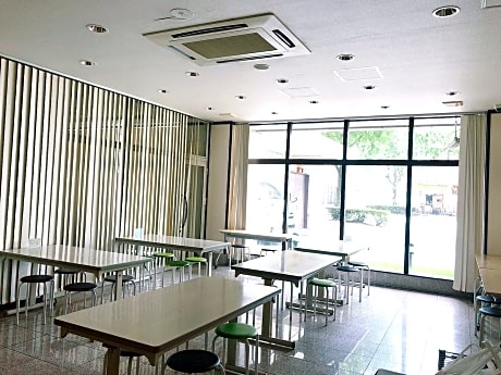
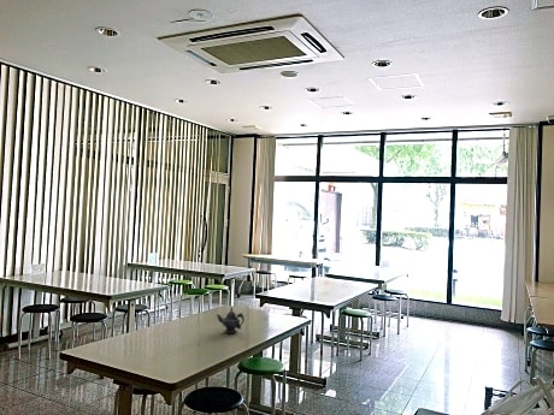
+ teapot [216,306,246,334]
